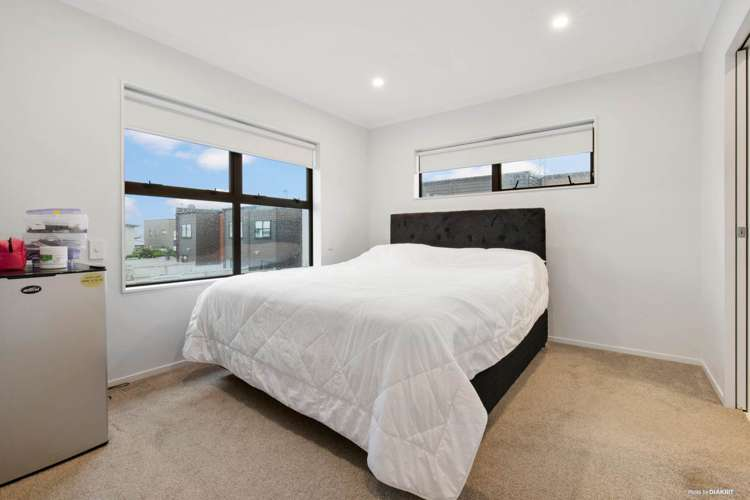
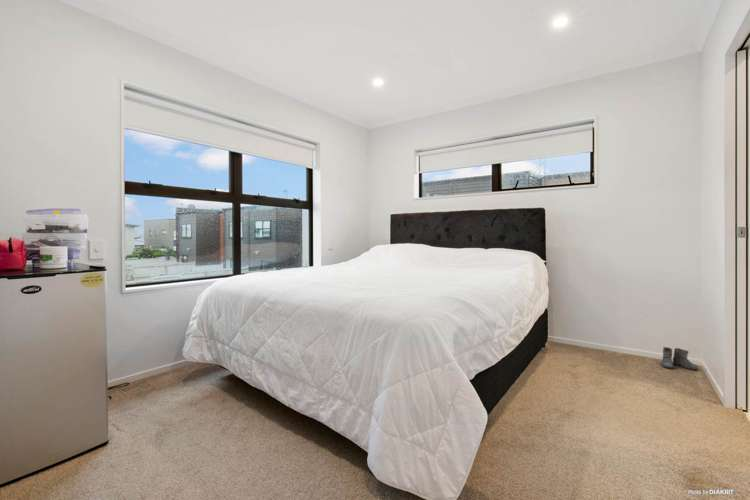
+ boots [657,346,699,371]
